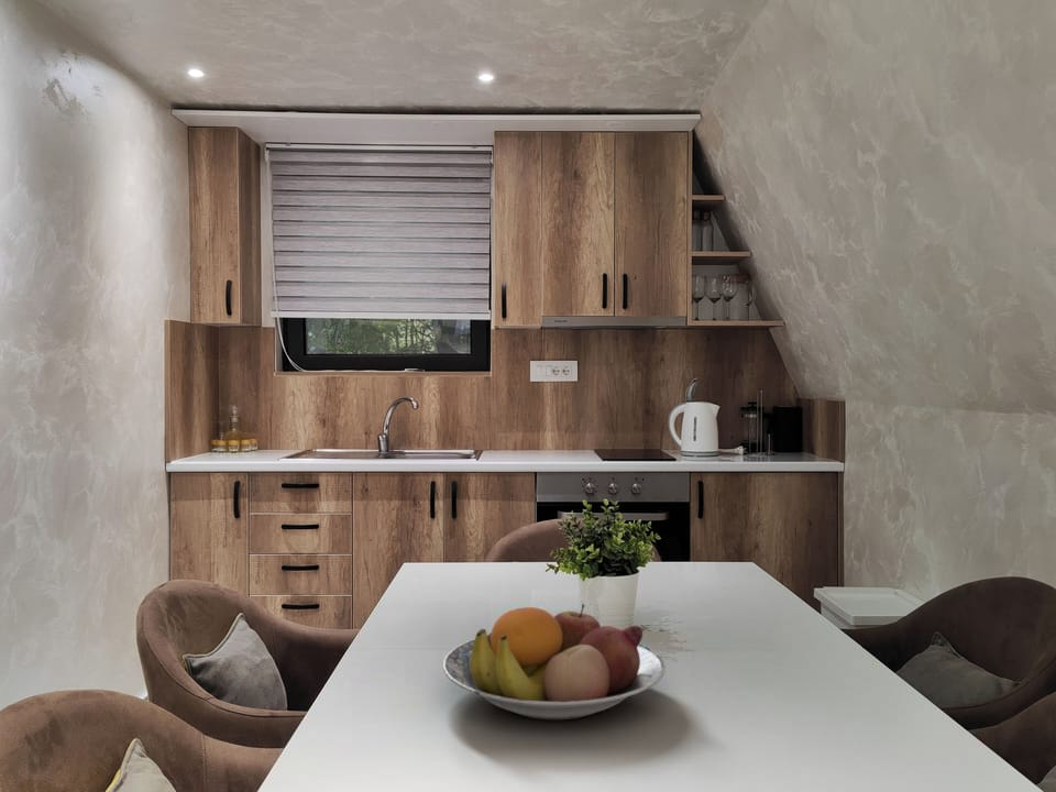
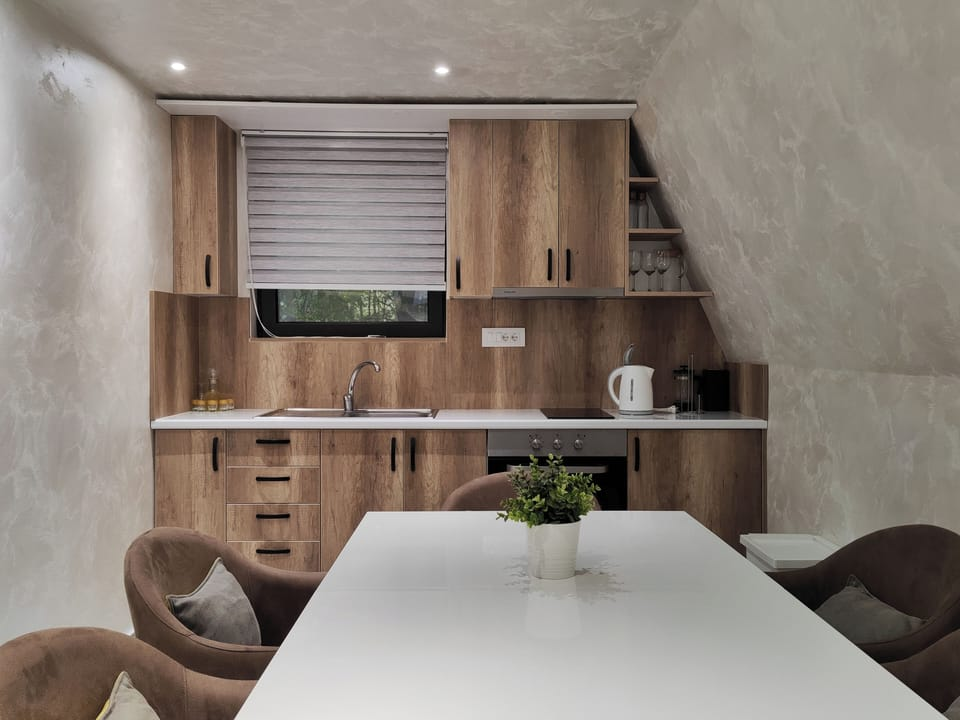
- fruit bowl [442,603,667,721]
